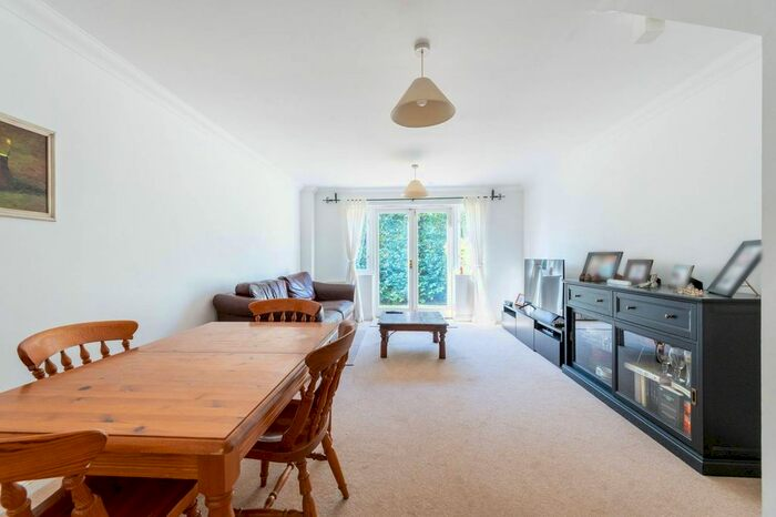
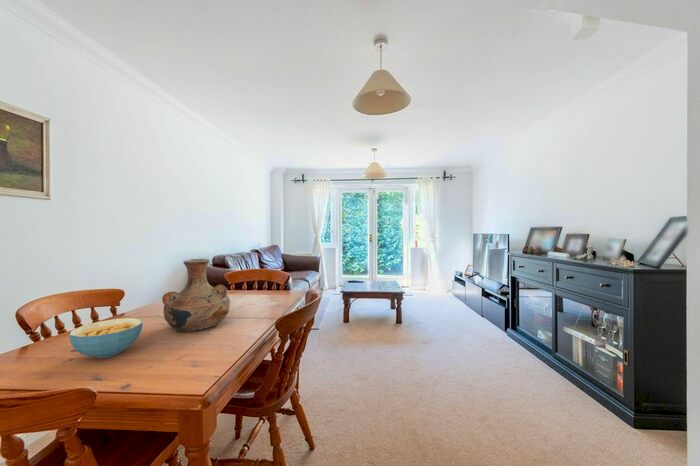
+ cereal bowl [68,317,144,359]
+ vase [161,258,231,333]
